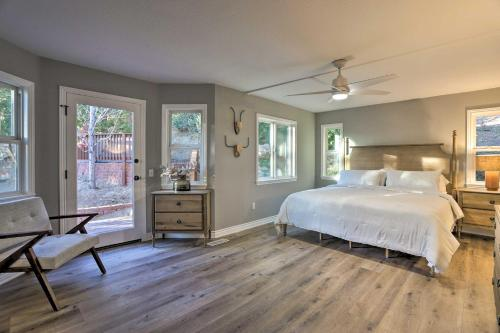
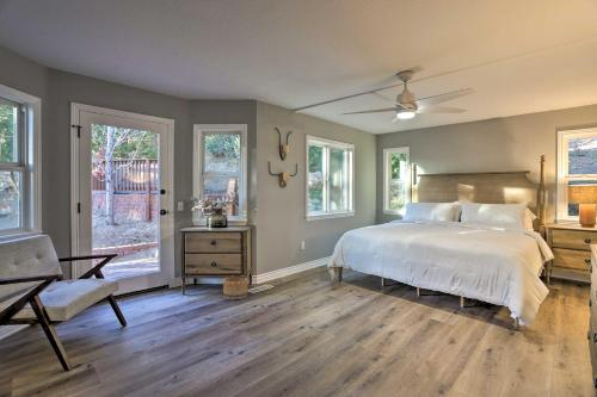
+ basket [222,277,248,300]
